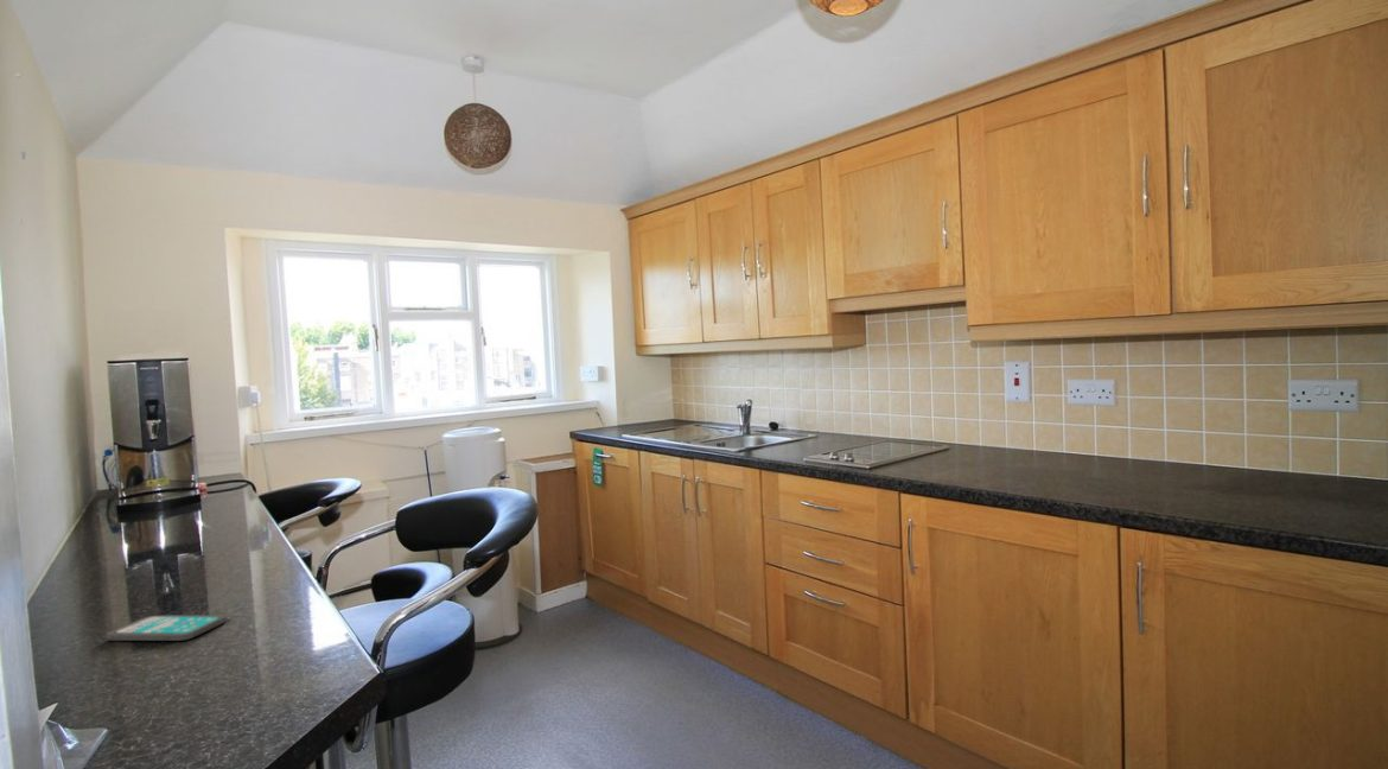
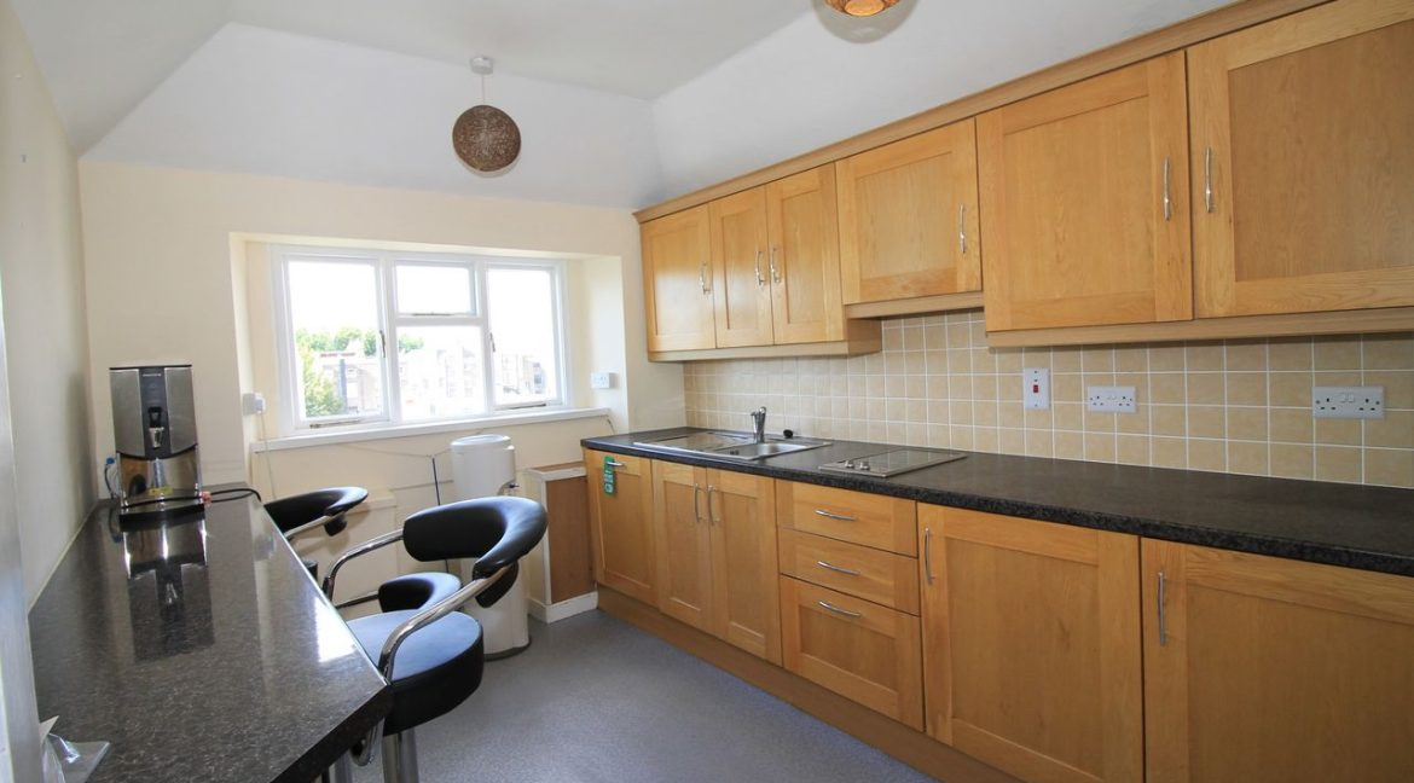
- smartphone [104,614,227,642]
